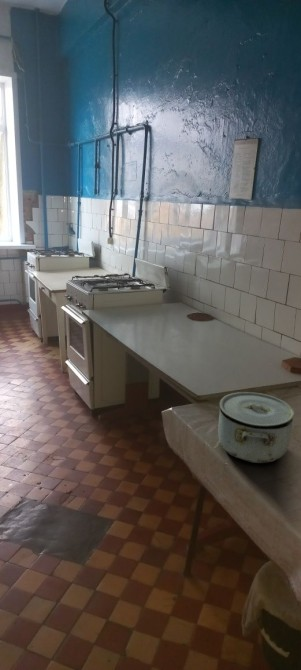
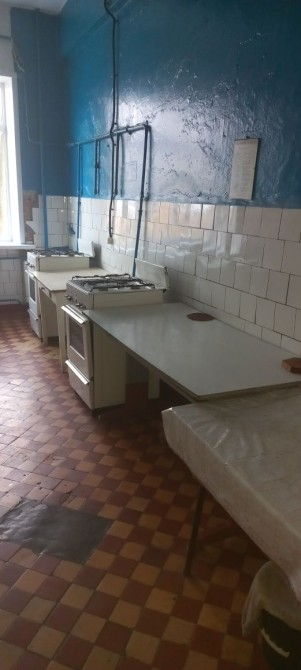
- cooking pot [217,391,296,464]
